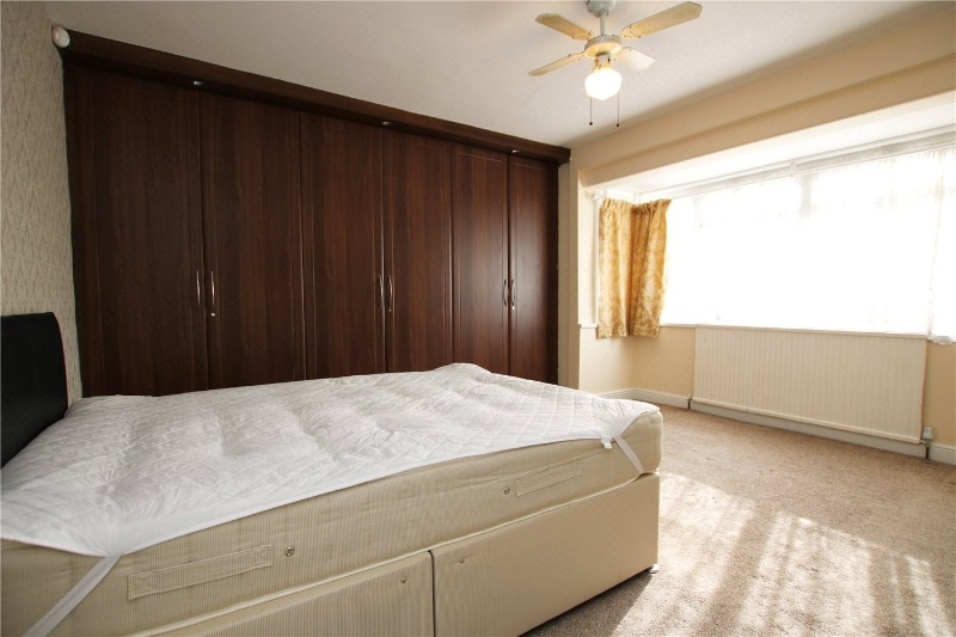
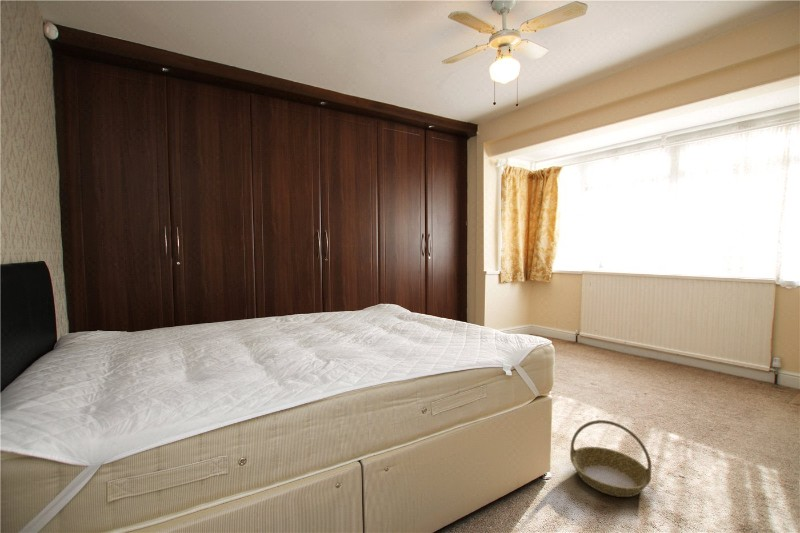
+ basket [569,419,652,498]
